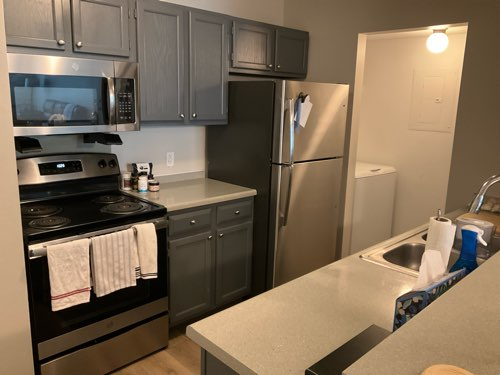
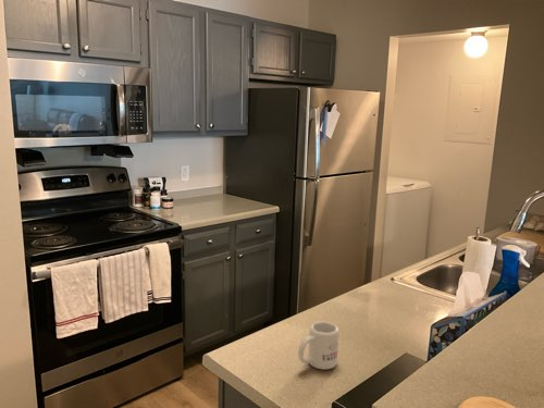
+ mug [297,321,341,371]
